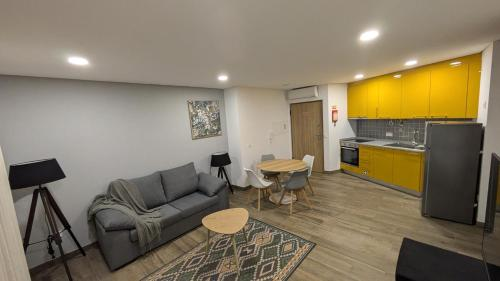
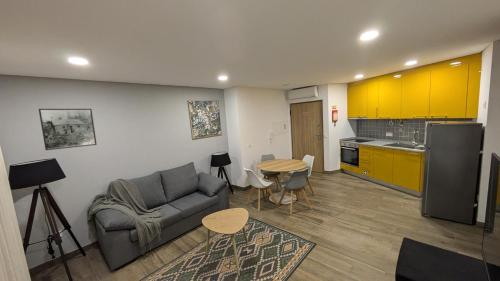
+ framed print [38,108,98,151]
